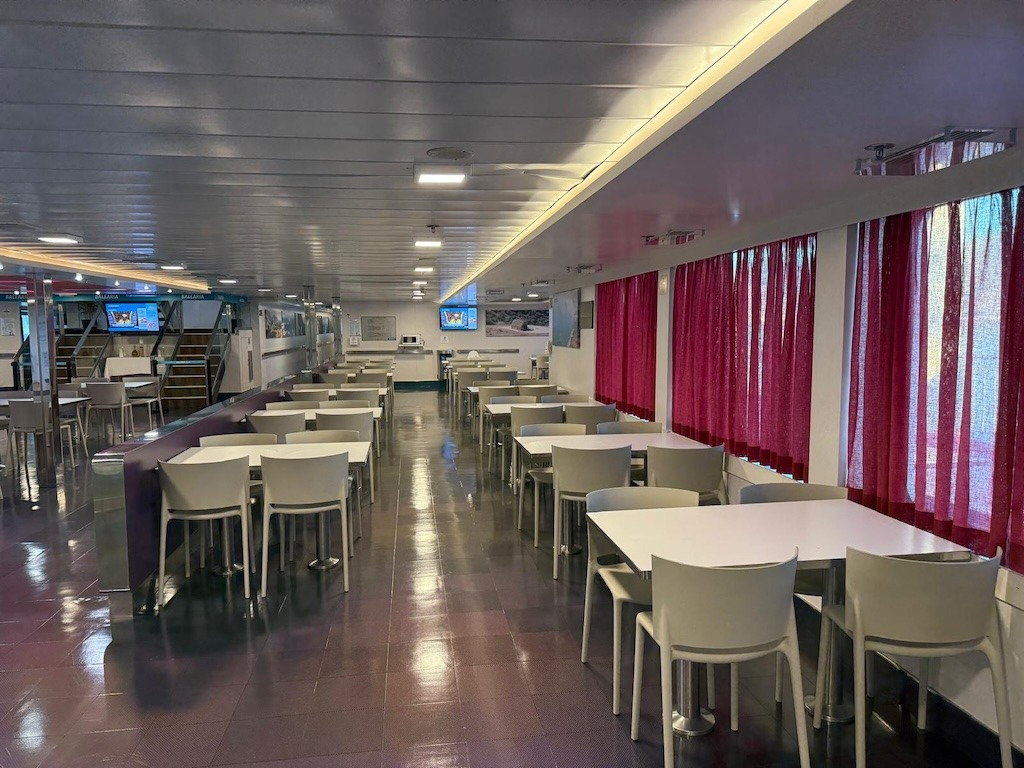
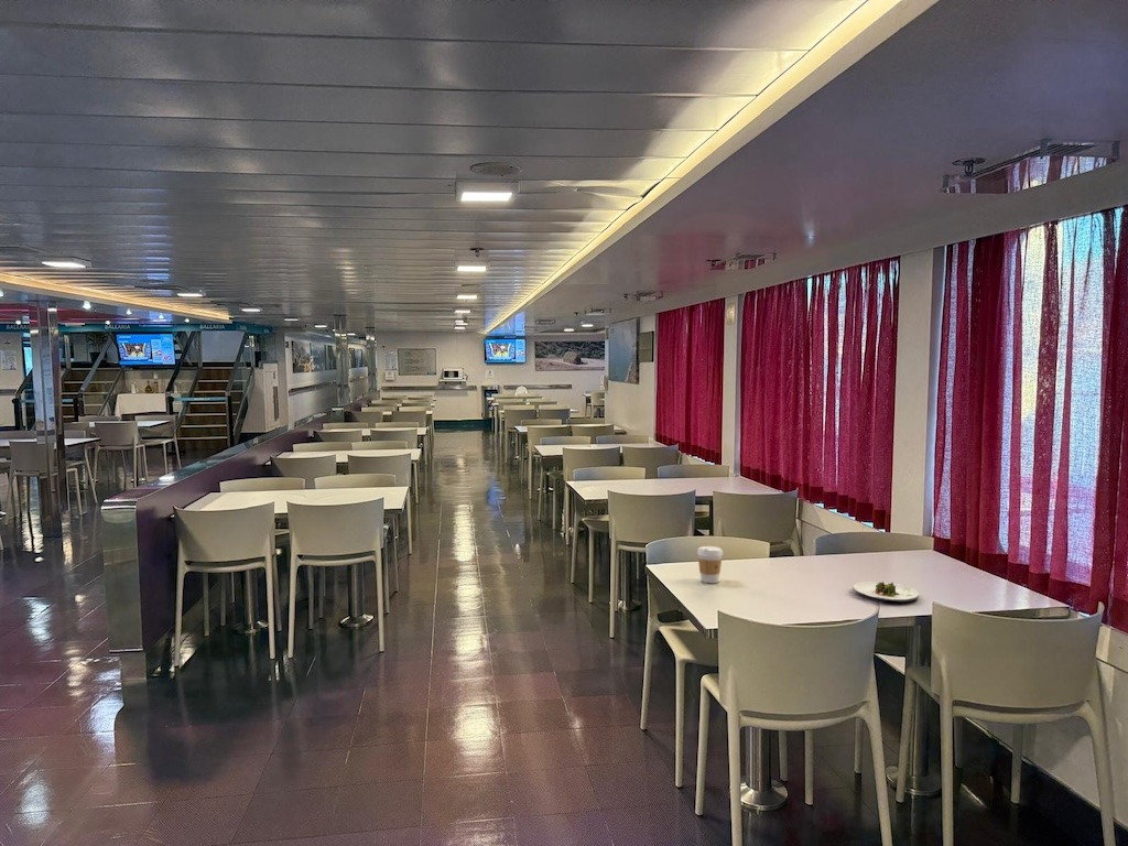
+ salad plate [853,581,920,604]
+ coffee cup [696,545,724,584]
